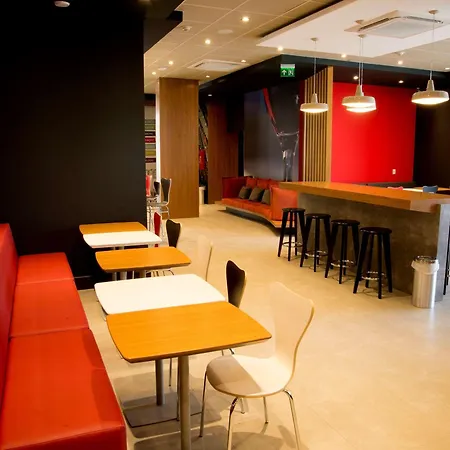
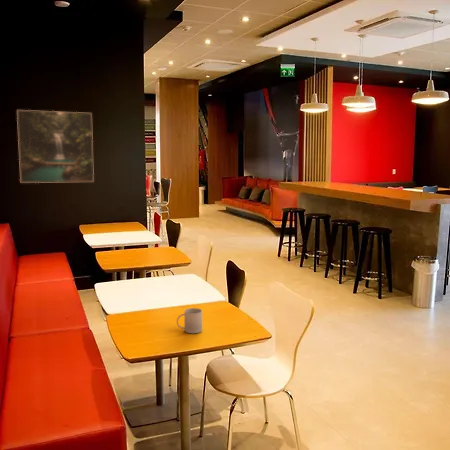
+ mug [176,307,203,334]
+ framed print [16,109,95,184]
